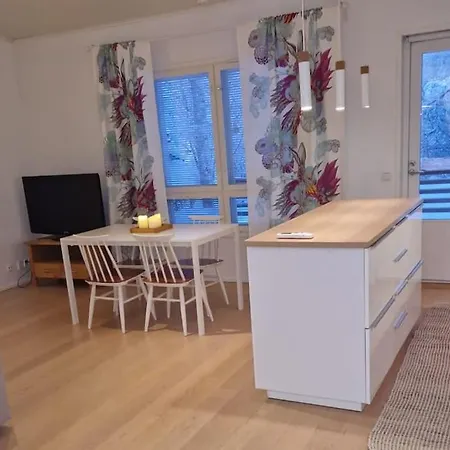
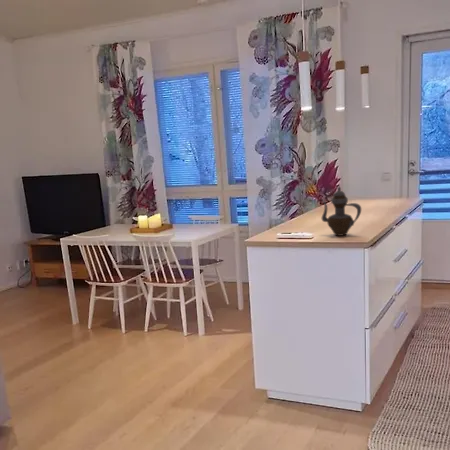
+ teapot [320,185,362,237]
